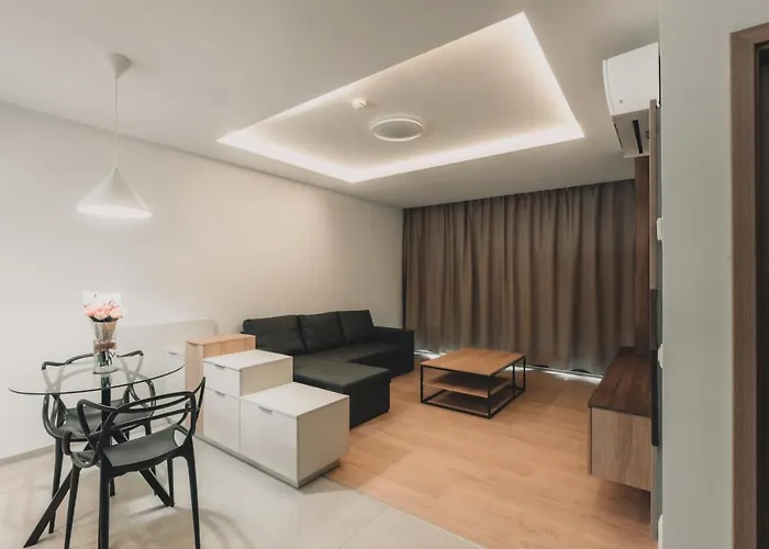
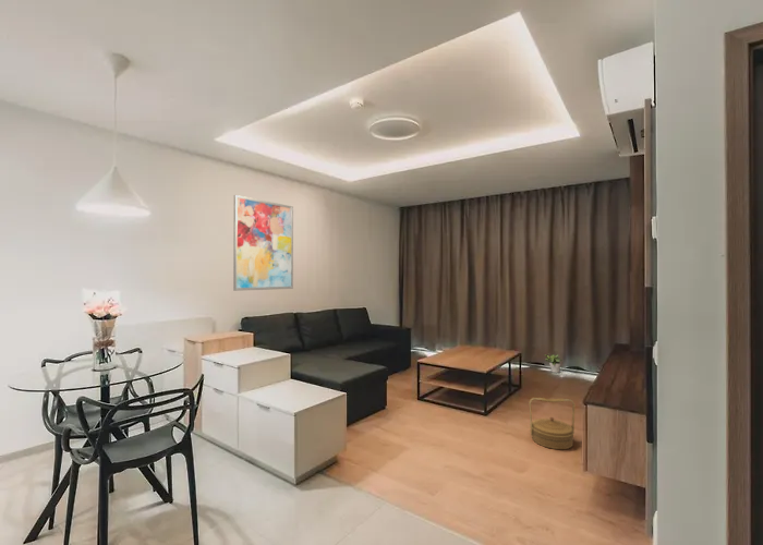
+ wall art [232,194,294,292]
+ potted plant [544,353,562,374]
+ basket [528,397,576,450]
